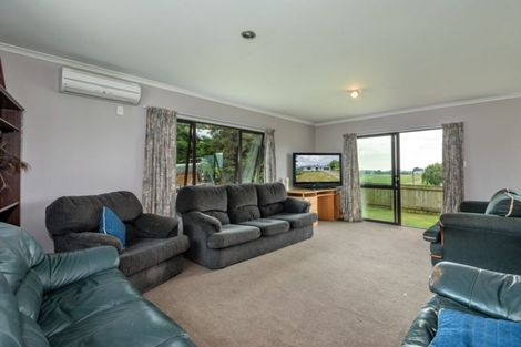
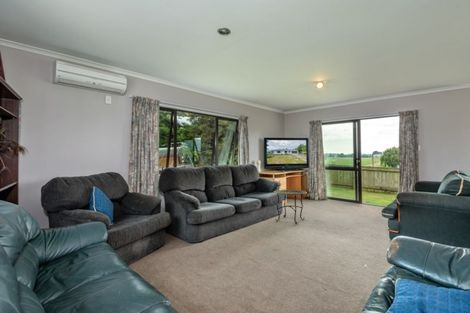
+ side table [273,189,308,225]
